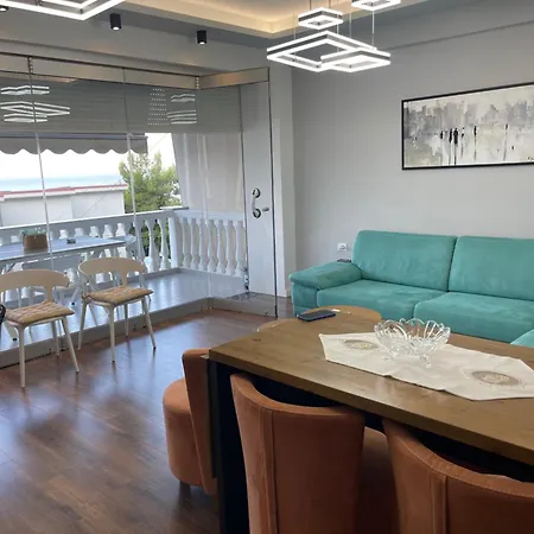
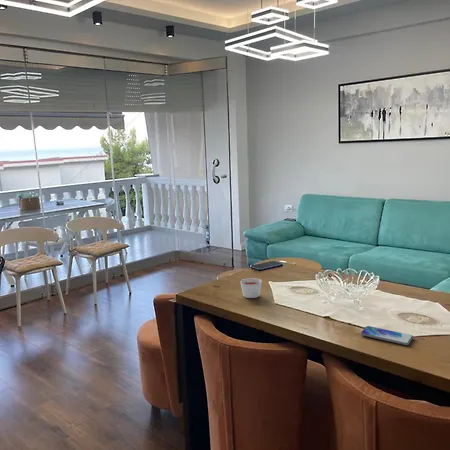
+ candle [239,277,263,299]
+ smartphone [360,325,414,346]
